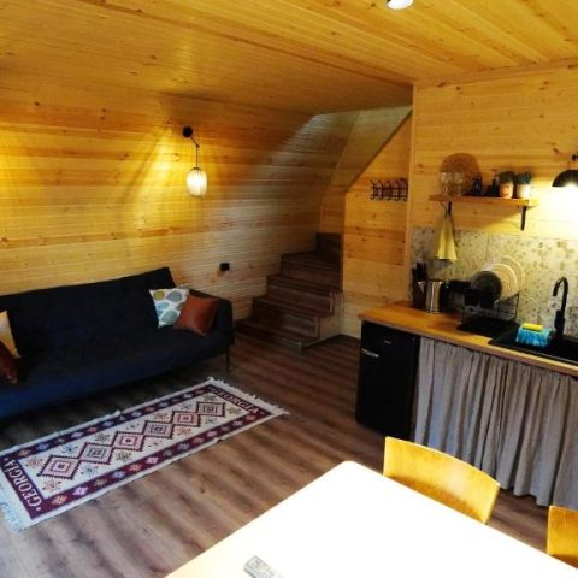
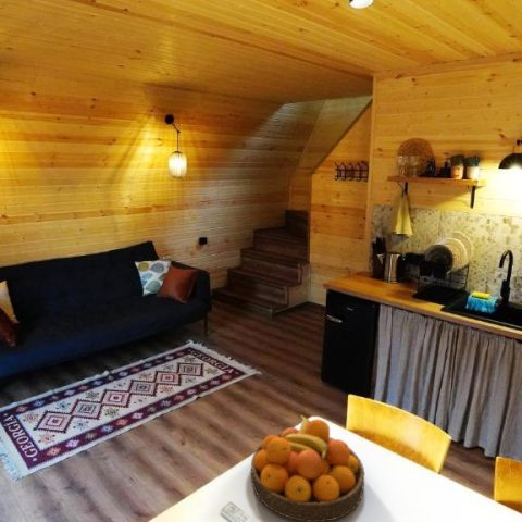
+ fruit bowl [250,413,365,522]
